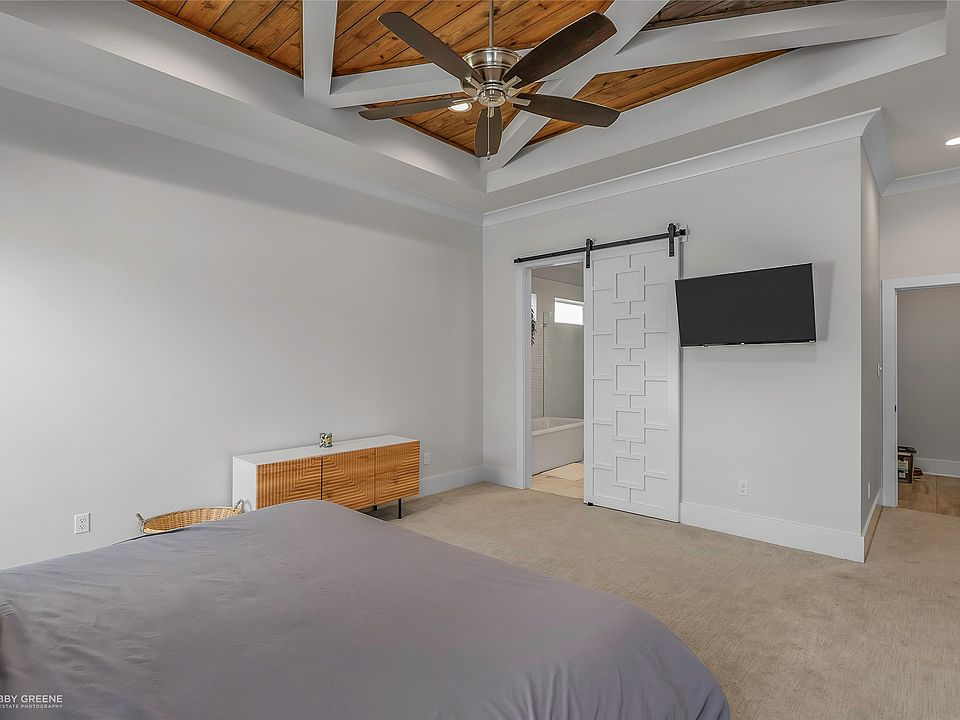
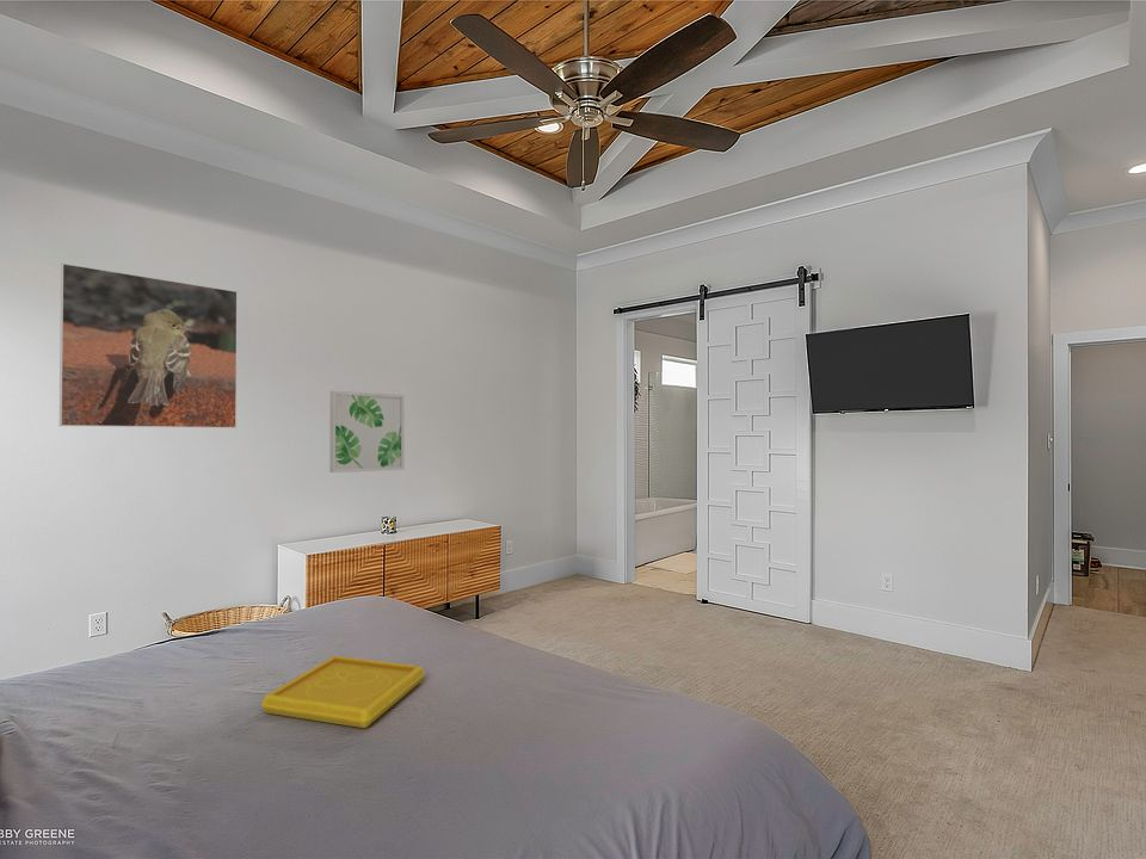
+ serving tray [260,655,426,729]
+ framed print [58,262,239,430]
+ wall art [328,390,406,474]
